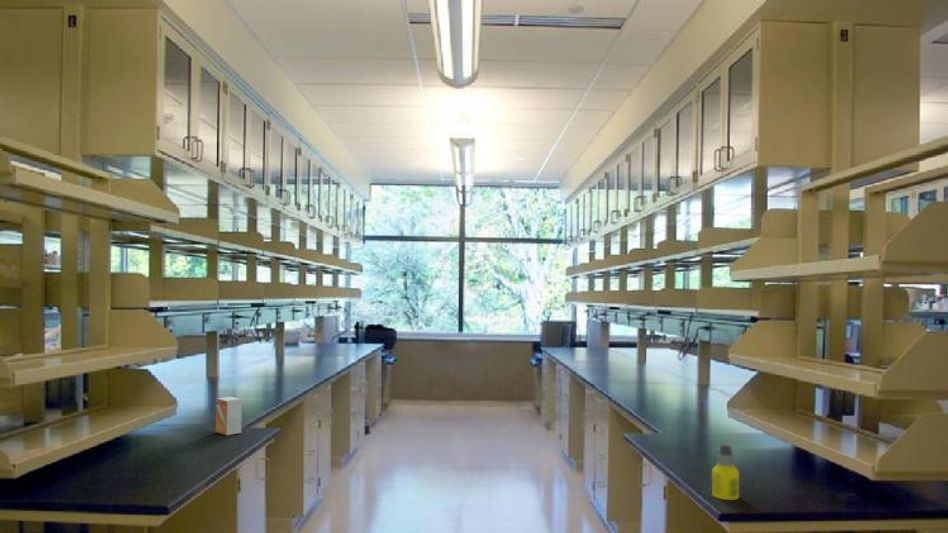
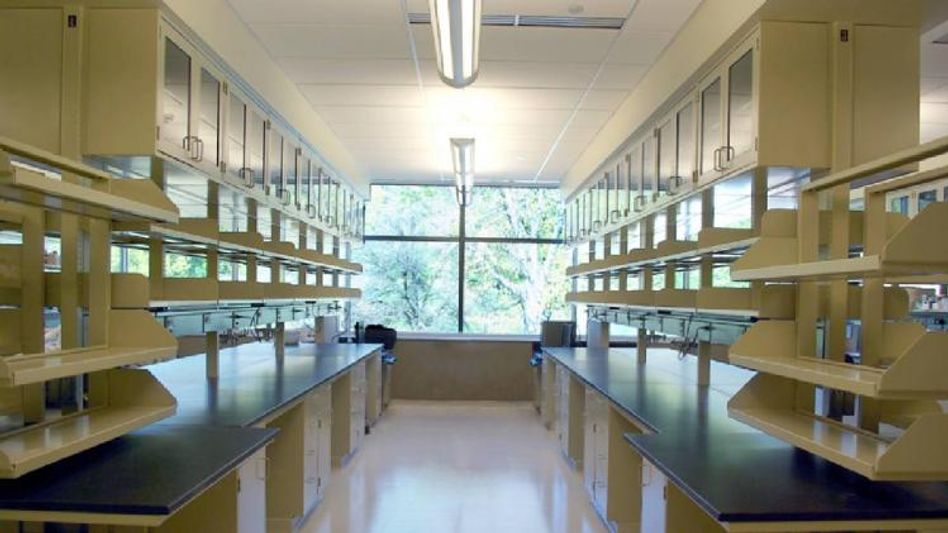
- bottle [711,443,740,501]
- small box [215,396,243,436]
